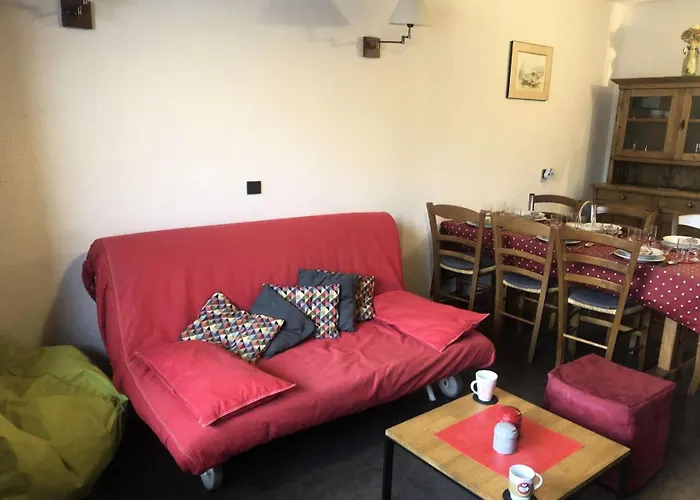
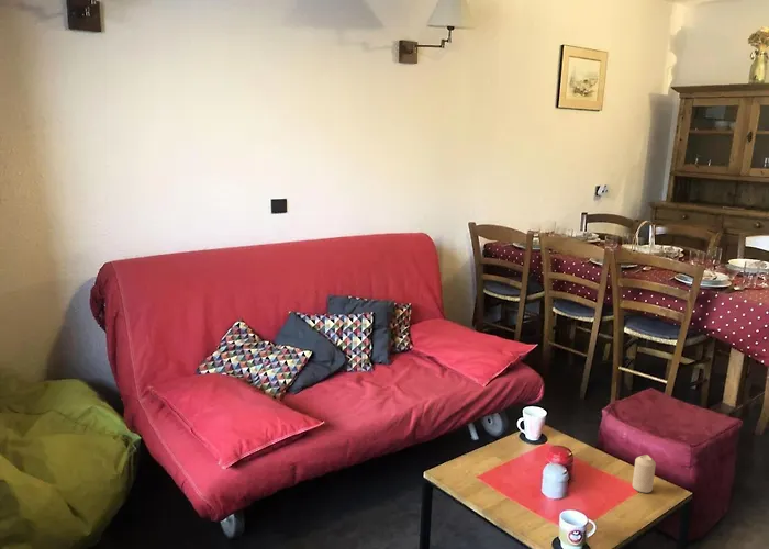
+ candle [632,453,657,494]
